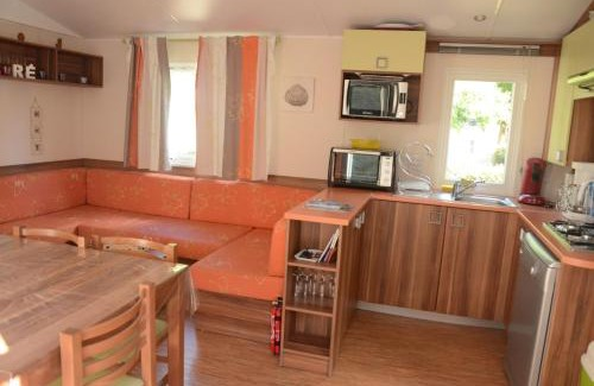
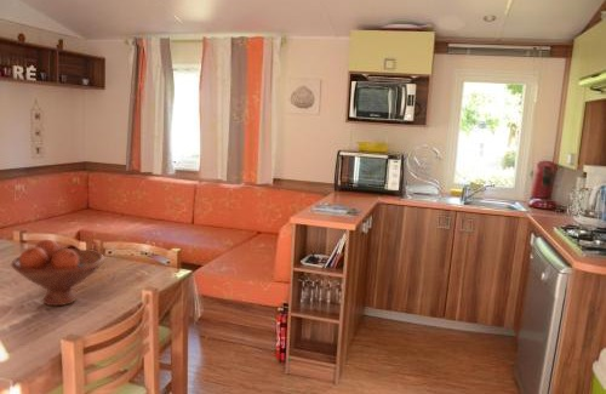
+ fruit bowl [10,239,105,307]
